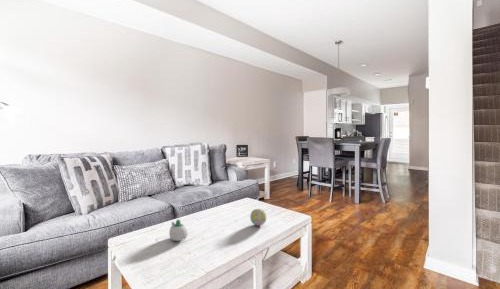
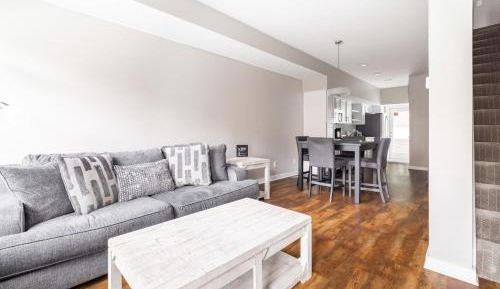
- decorative ball [249,208,267,227]
- succulent planter [168,218,189,242]
